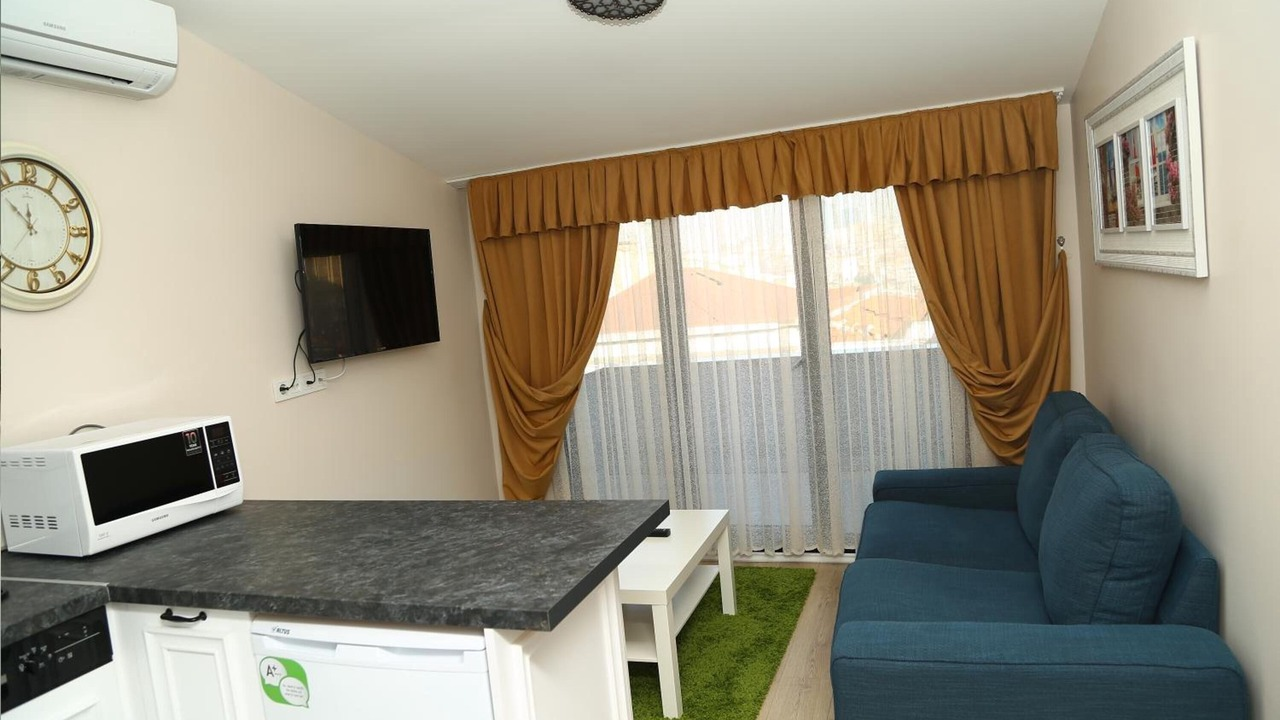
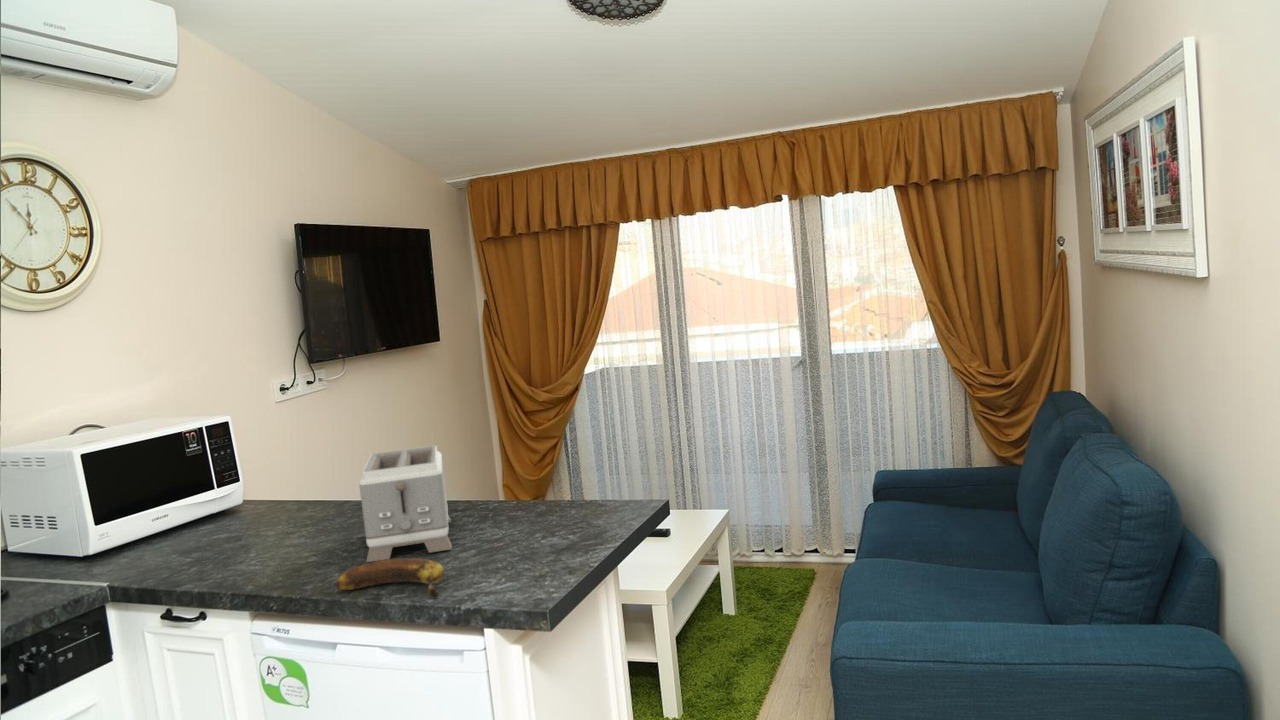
+ toaster [358,445,453,563]
+ banana [334,557,446,600]
